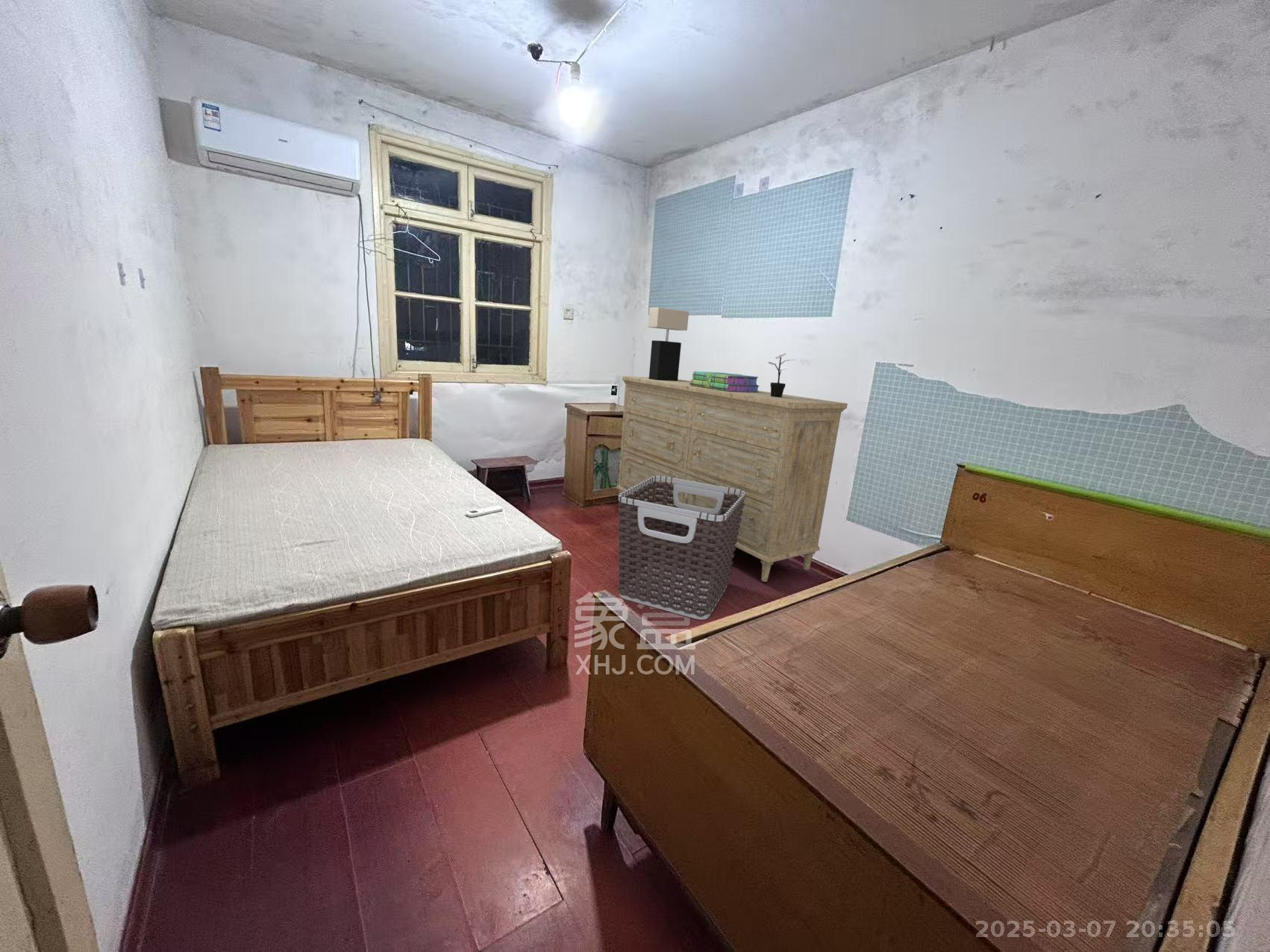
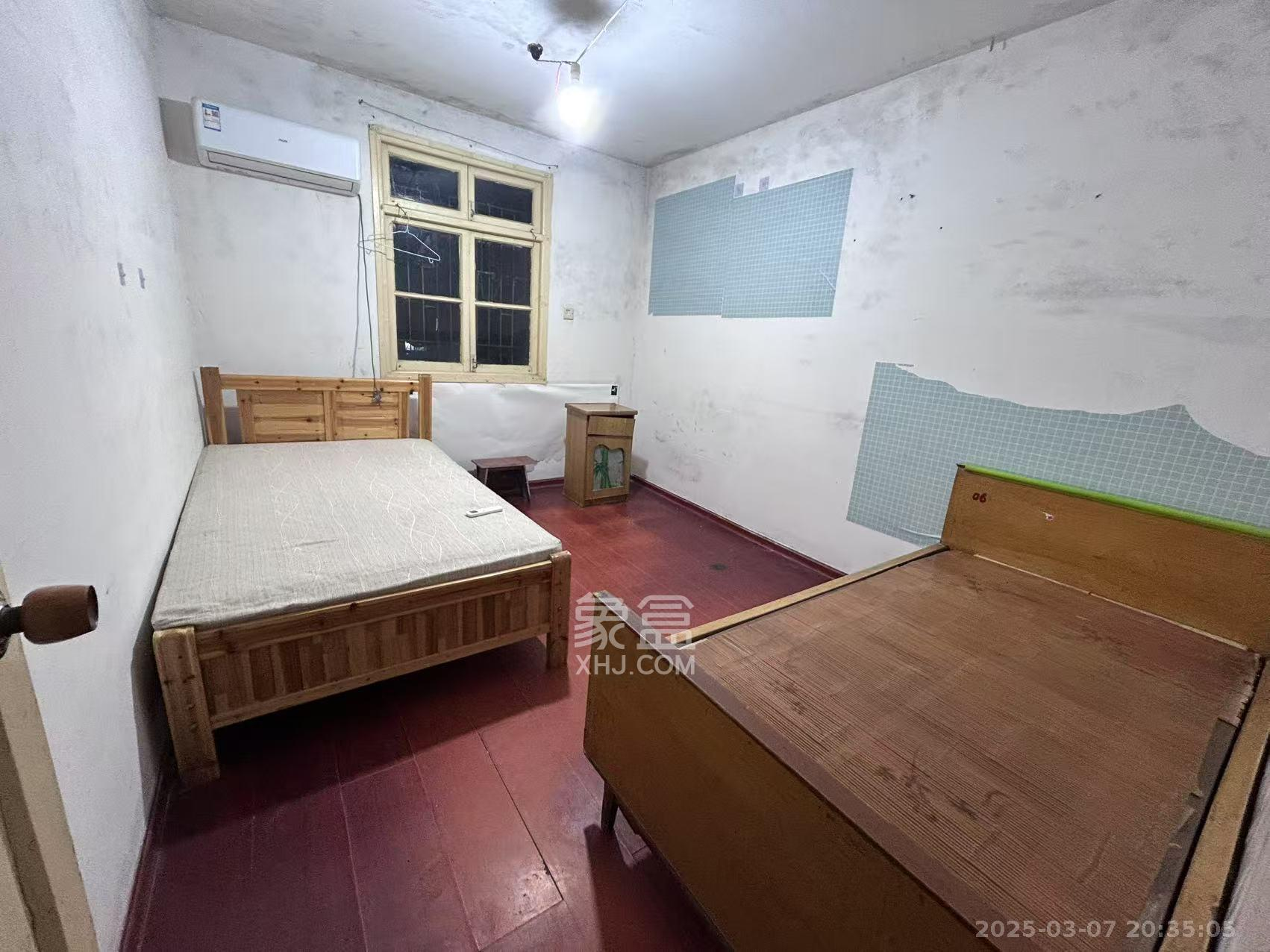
- stack of books [689,371,760,392]
- table lamp [648,307,689,381]
- potted plant [768,353,796,398]
- clothes hamper [617,475,746,620]
- dresser [615,375,848,583]
